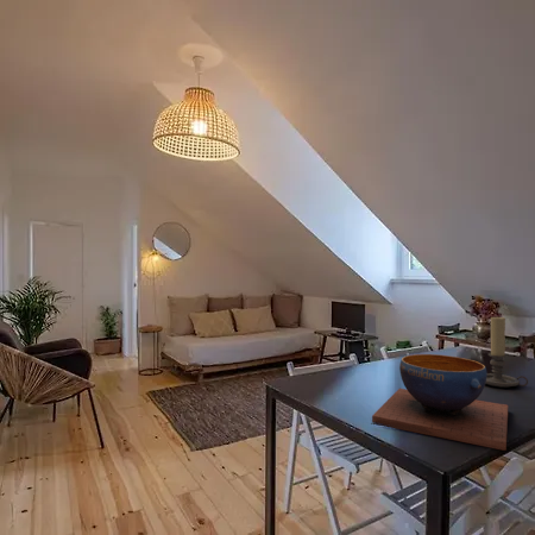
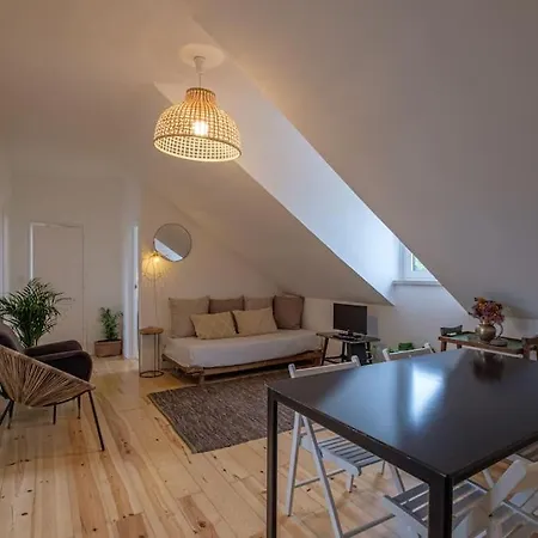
- candle holder [485,315,529,389]
- decorative bowl [371,353,509,452]
